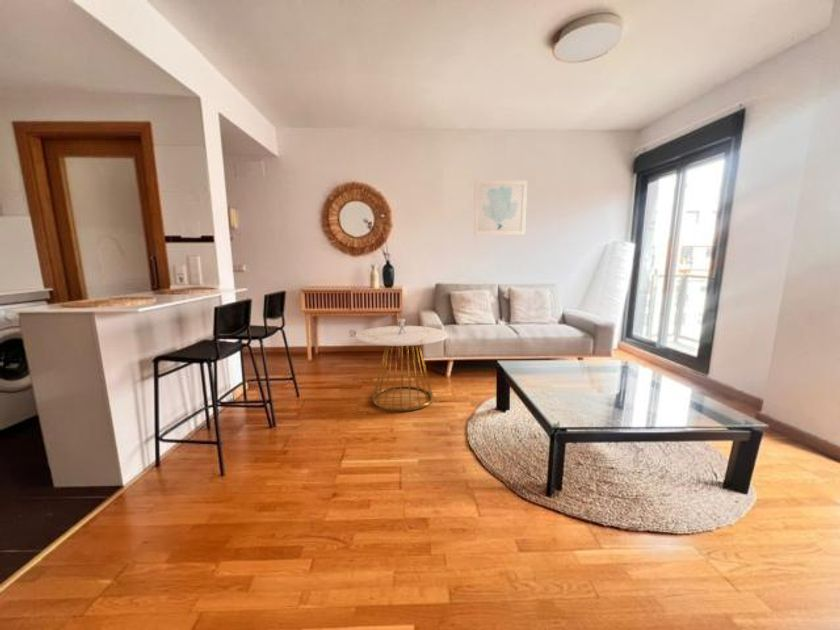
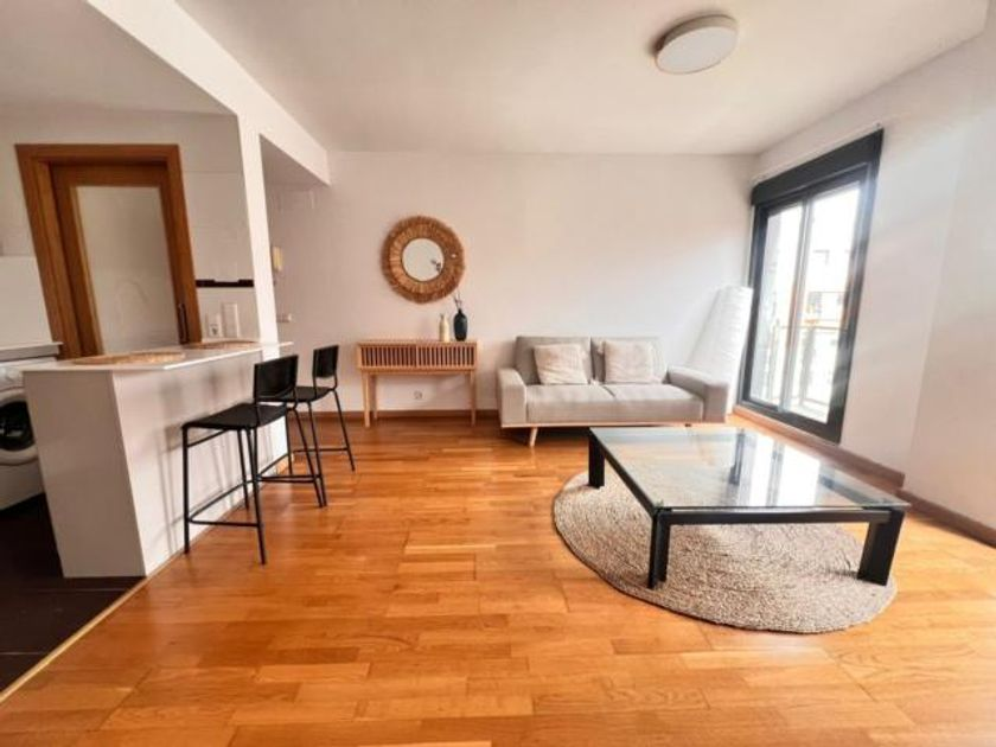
- side table [354,318,449,412]
- wall art [473,179,528,236]
